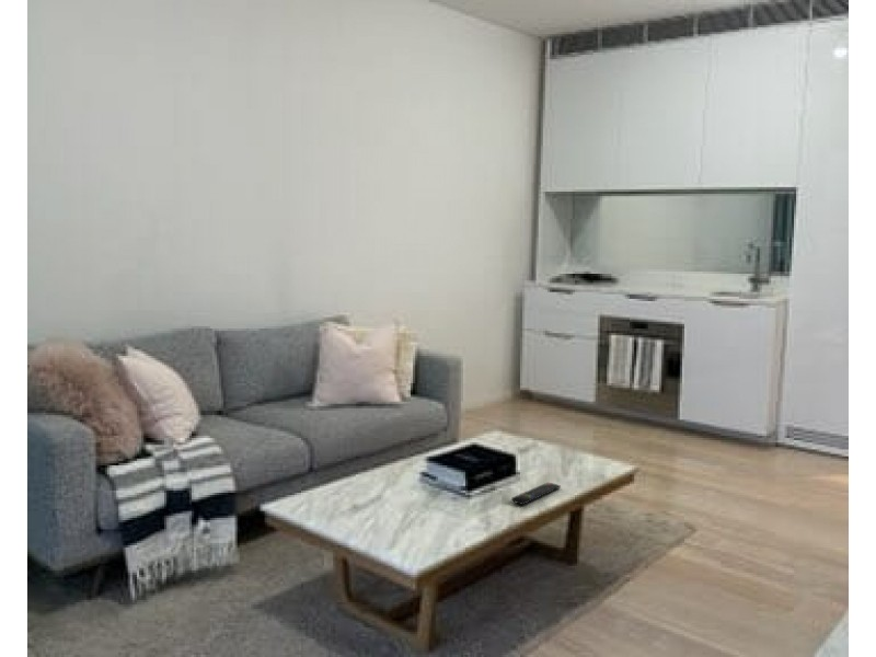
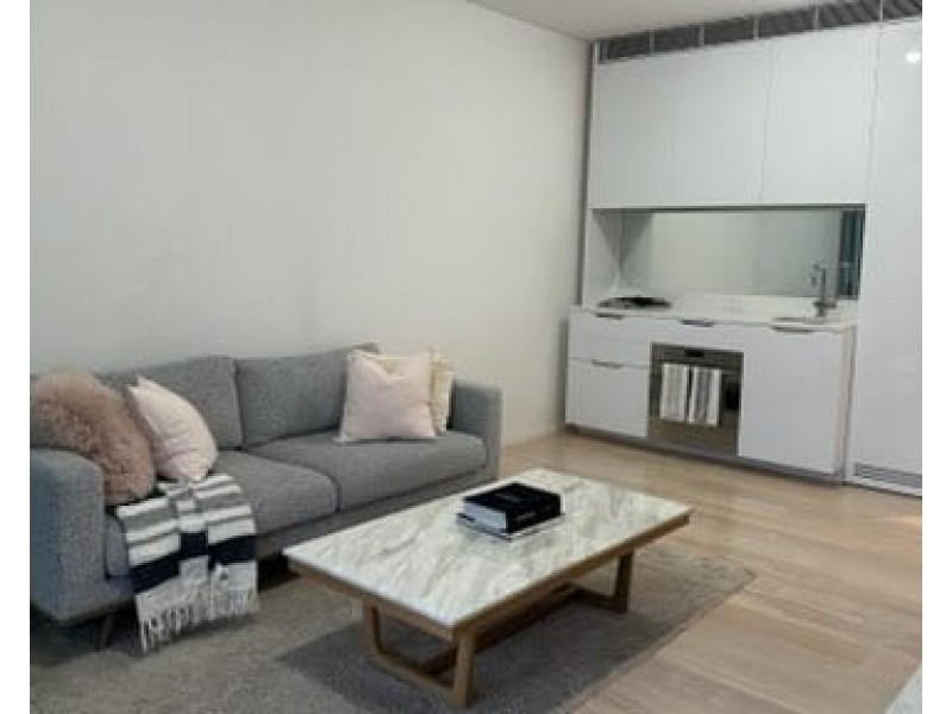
- remote control [510,482,562,506]
